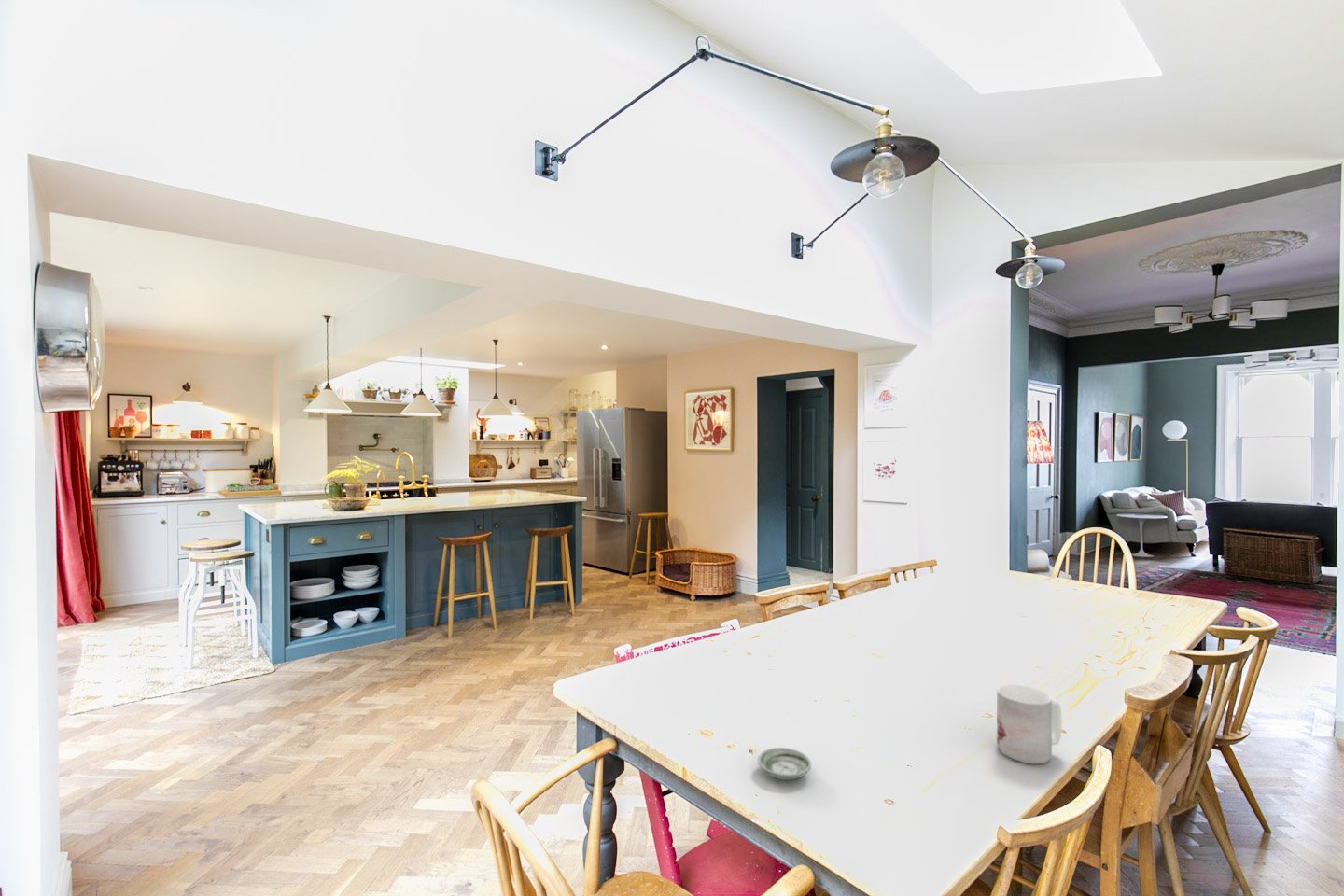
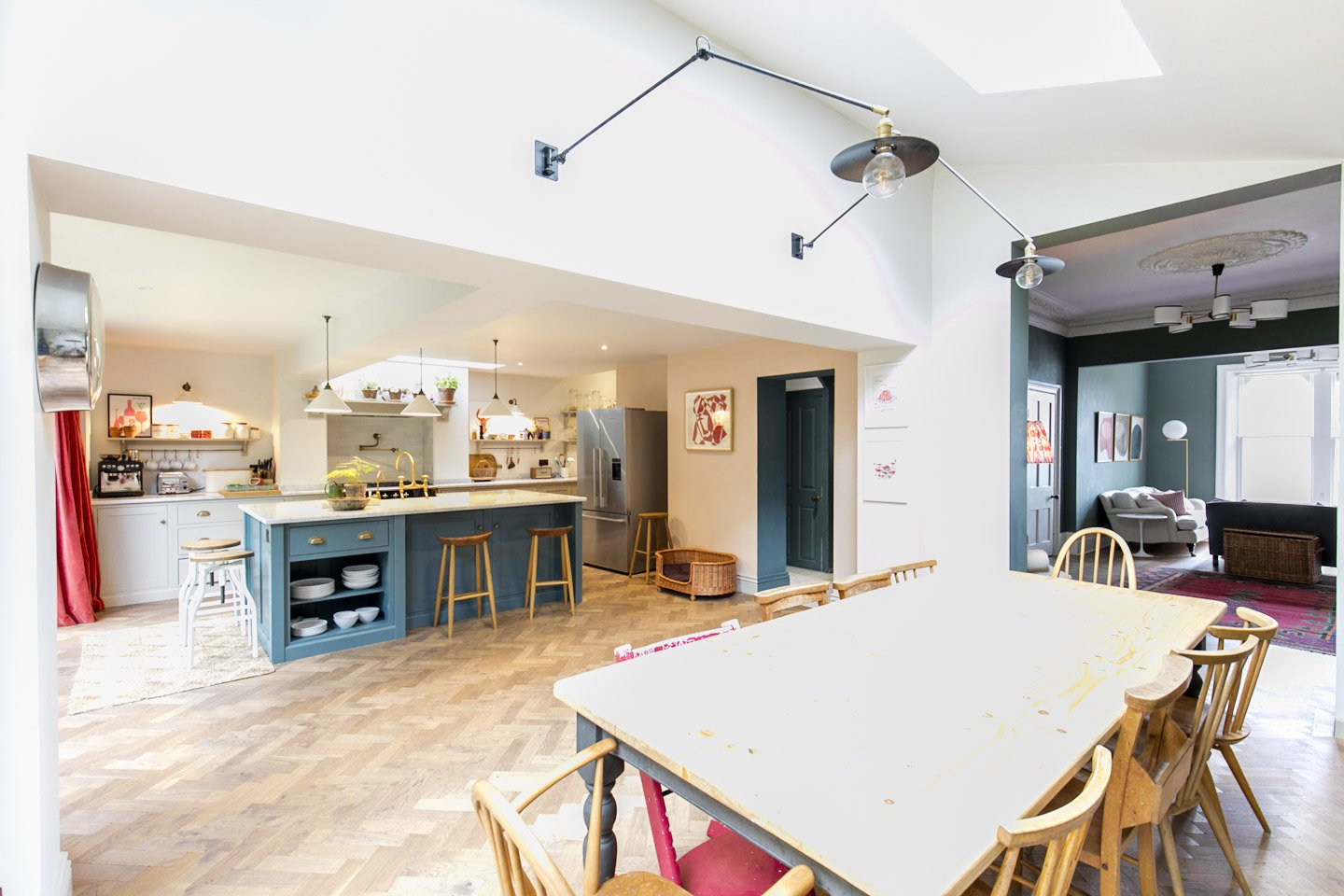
- saucer [757,747,812,781]
- mug [996,684,1063,765]
